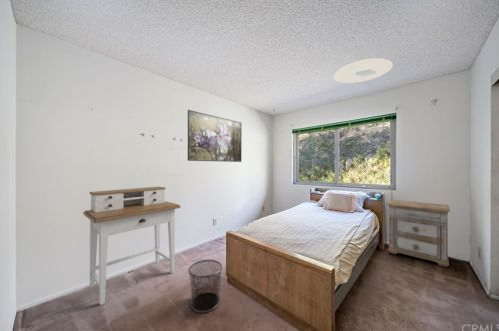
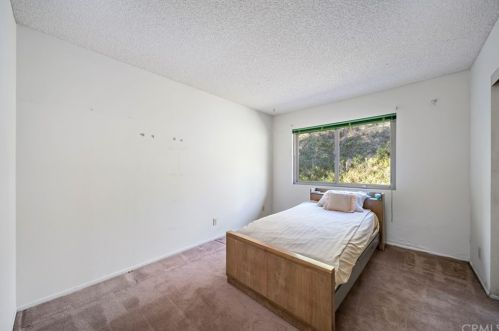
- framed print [187,109,243,163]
- ceiling light [333,57,394,84]
- nightstand [387,199,451,268]
- desk [82,186,182,306]
- waste bin [187,259,223,314]
